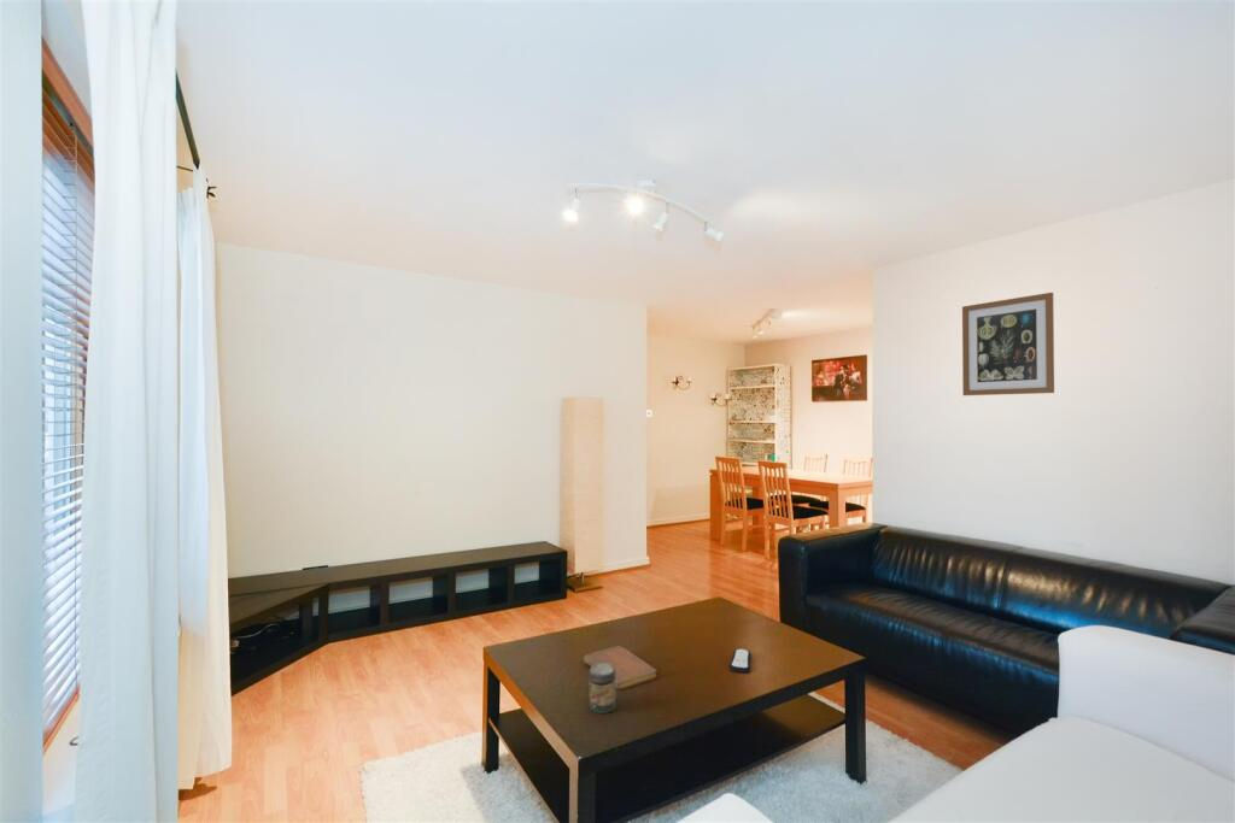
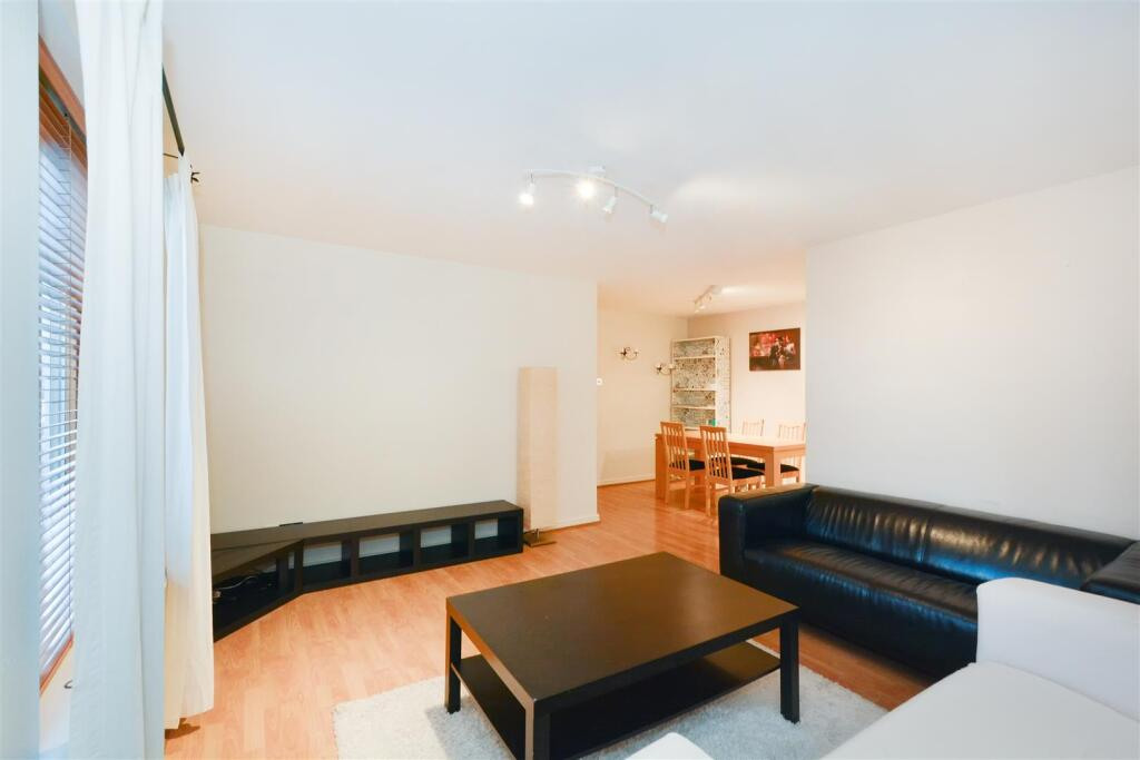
- jar [589,663,618,715]
- wall art [961,292,1055,396]
- notebook [583,645,659,692]
- remote control [728,647,753,675]
